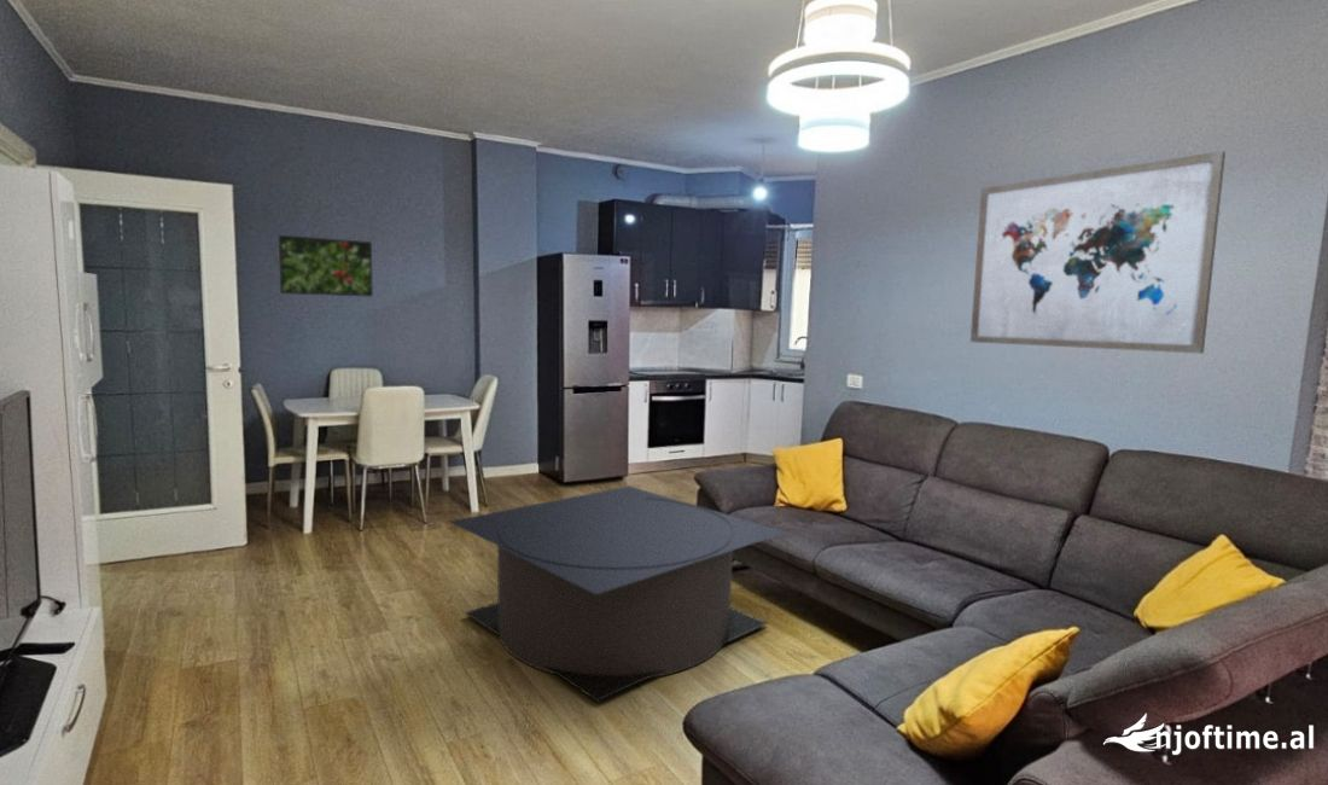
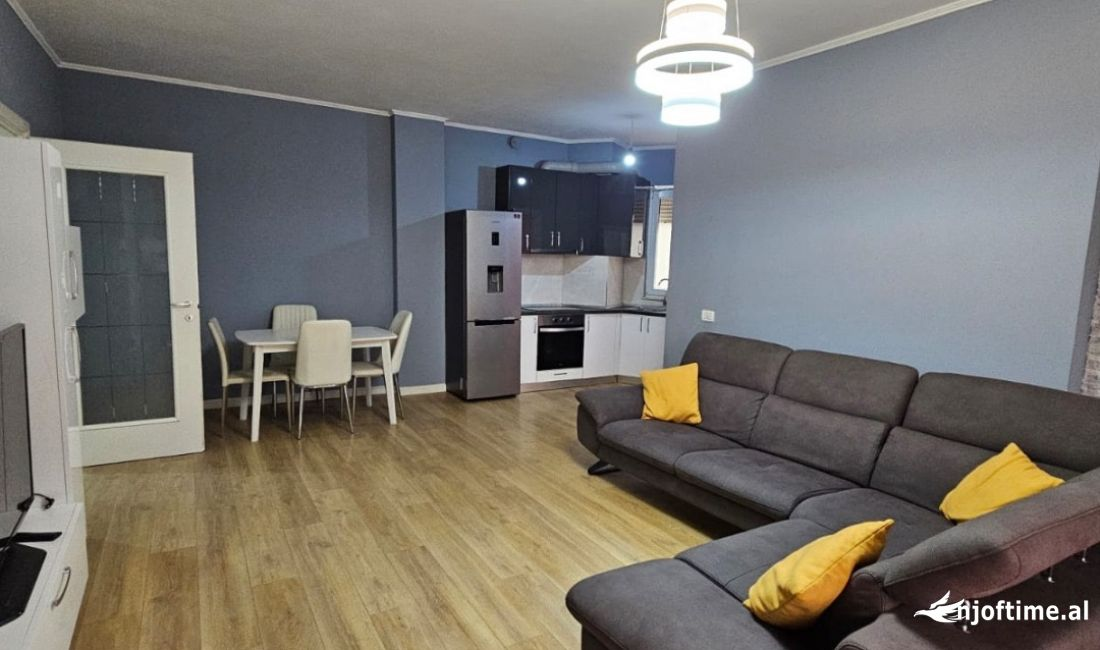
- wall art [969,150,1227,355]
- coffee table [448,484,787,703]
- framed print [278,234,374,298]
